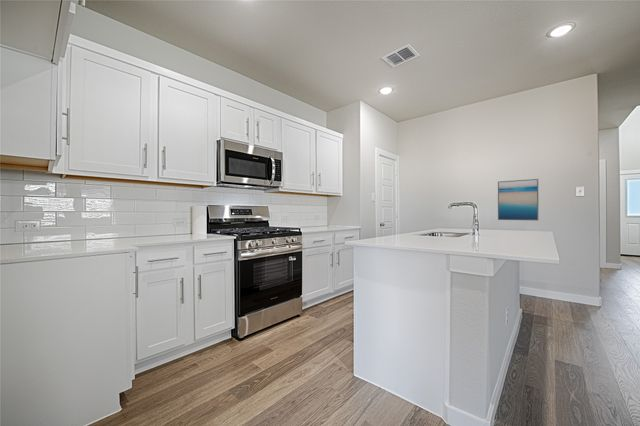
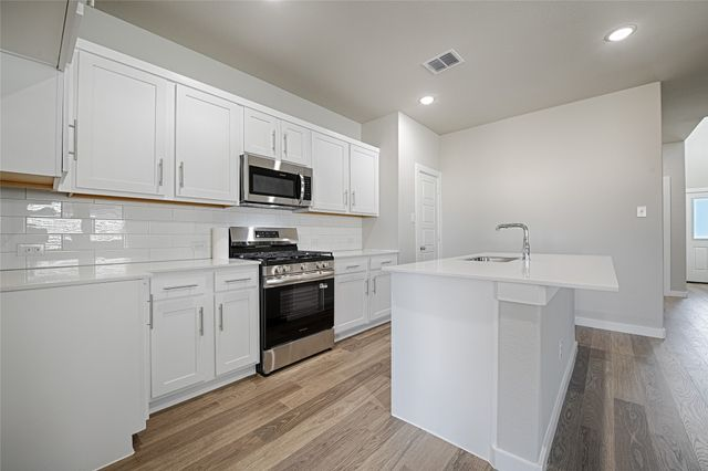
- wall art [497,178,540,222]
